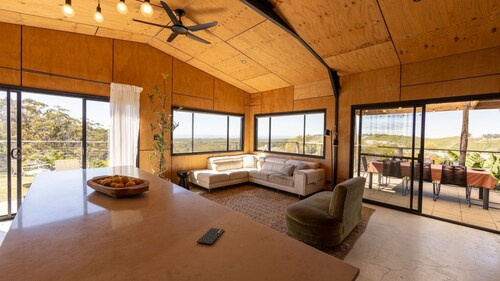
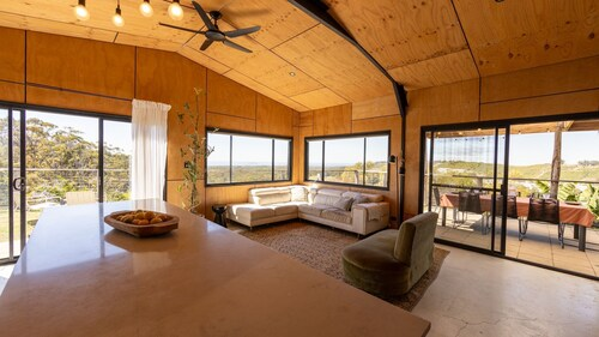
- smartphone [196,227,225,245]
